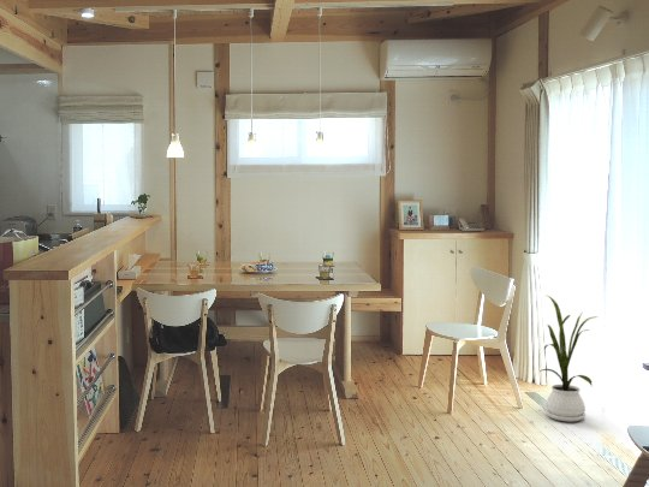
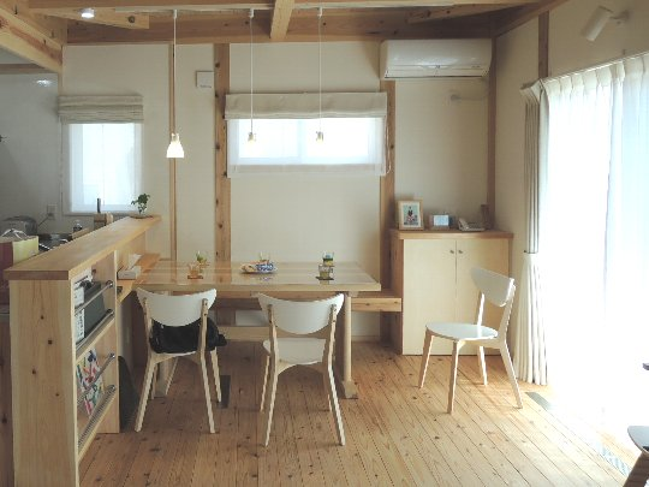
- house plant [538,293,600,422]
